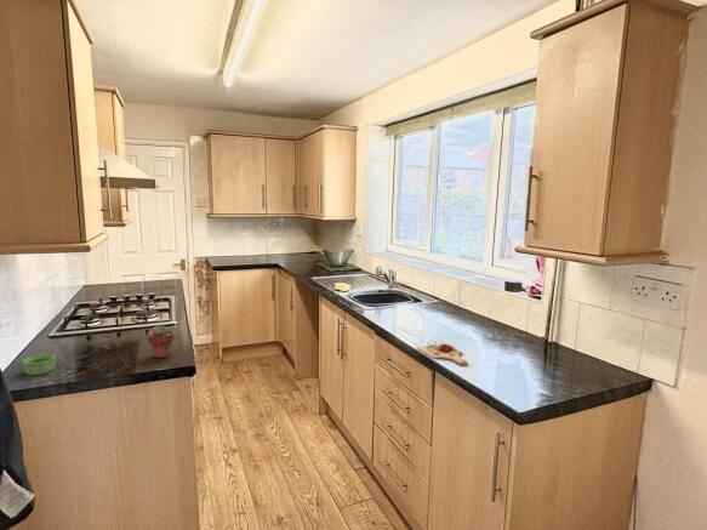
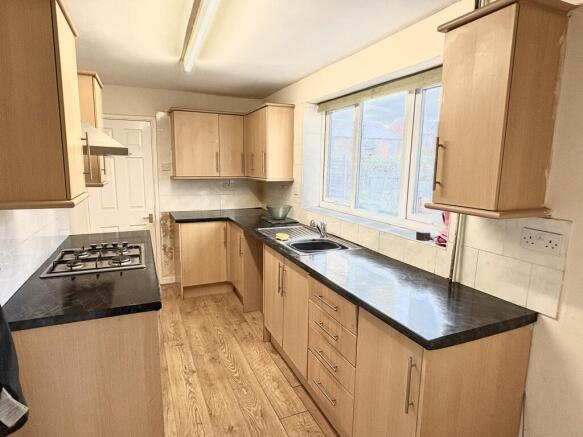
- cutting board [415,341,469,365]
- potted succulent [147,324,176,359]
- ramekin [22,353,57,376]
